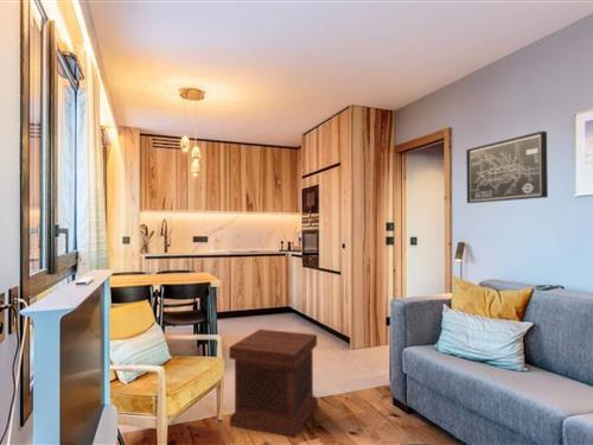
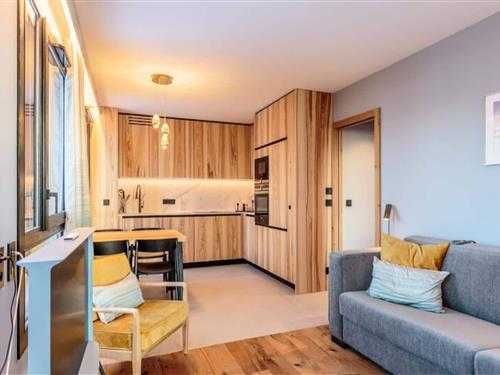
- wall art [465,131,549,204]
- side table [228,328,318,439]
